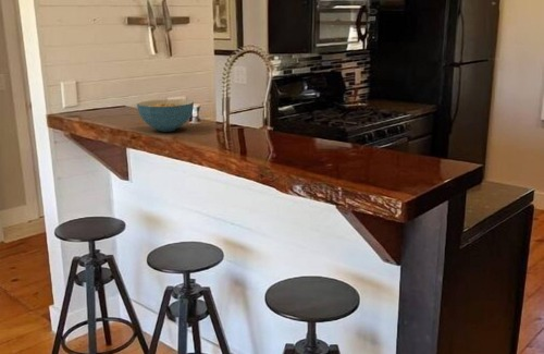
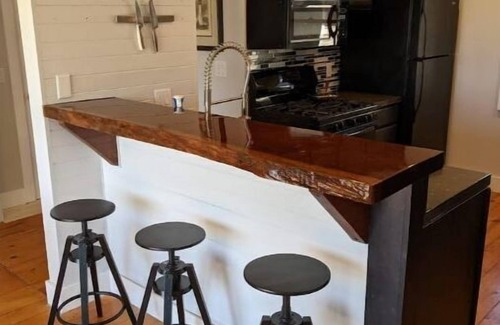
- cereal bowl [136,99,195,133]
